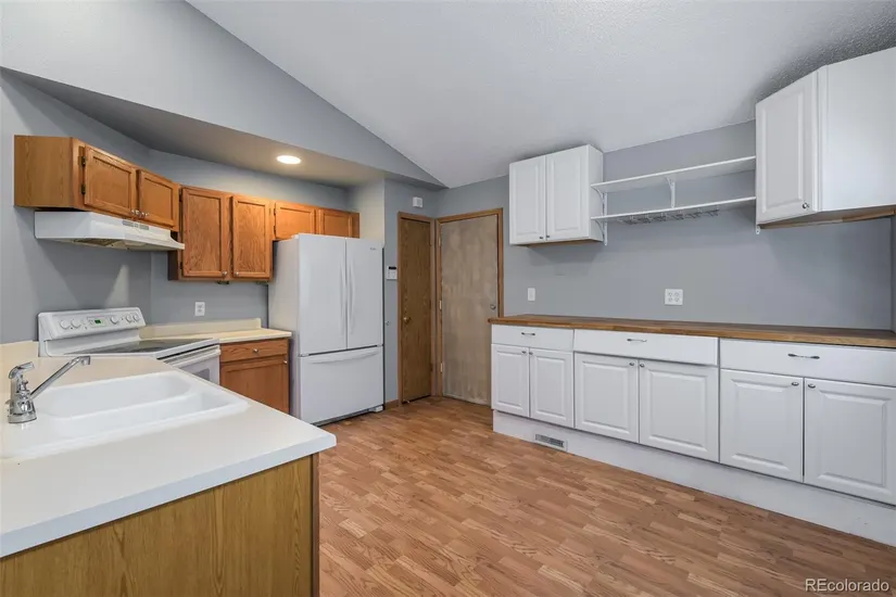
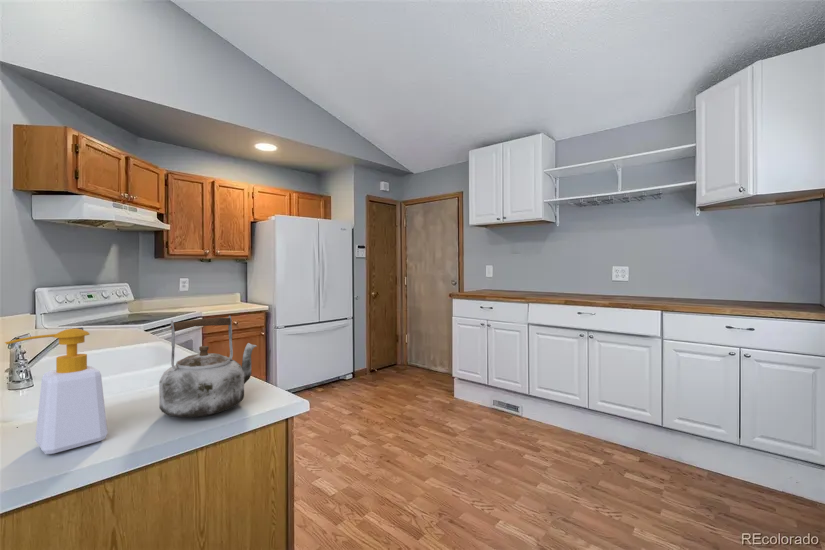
+ kettle [158,315,257,418]
+ soap bottle [4,328,109,455]
